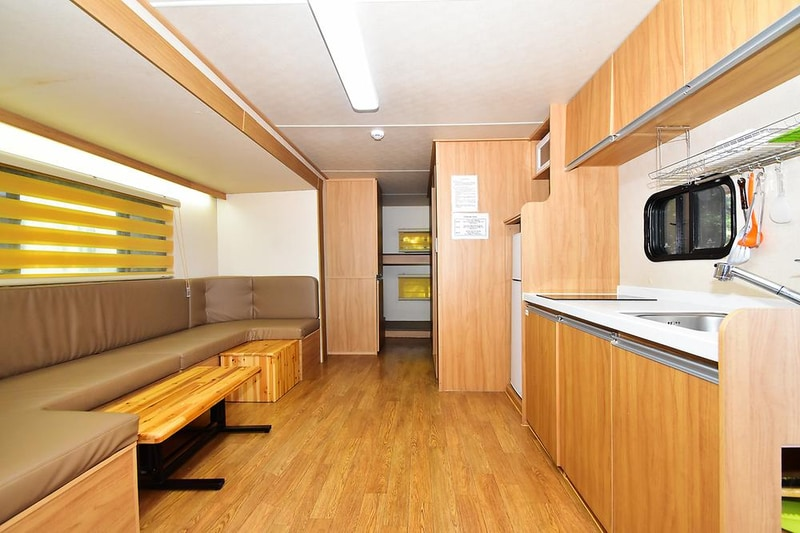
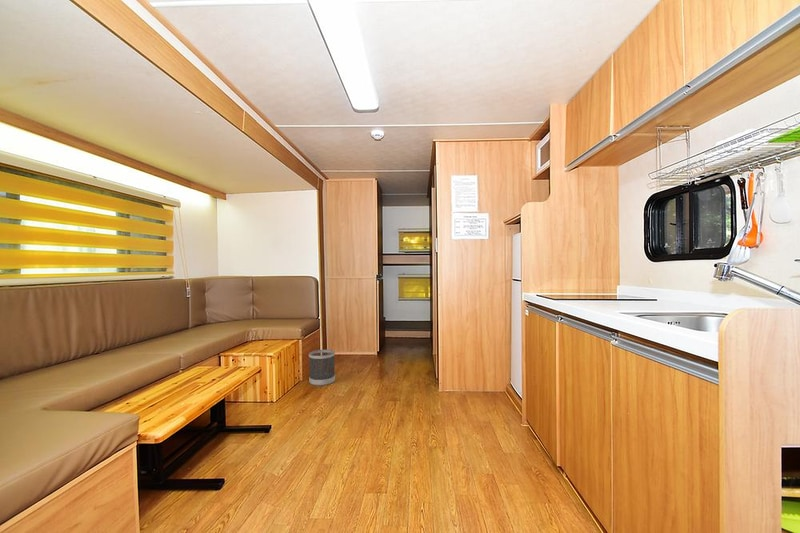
+ wastebasket [308,349,336,387]
